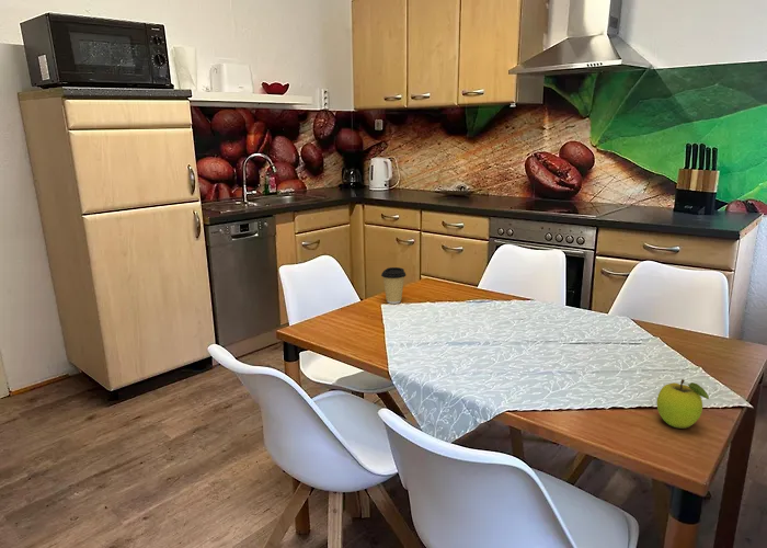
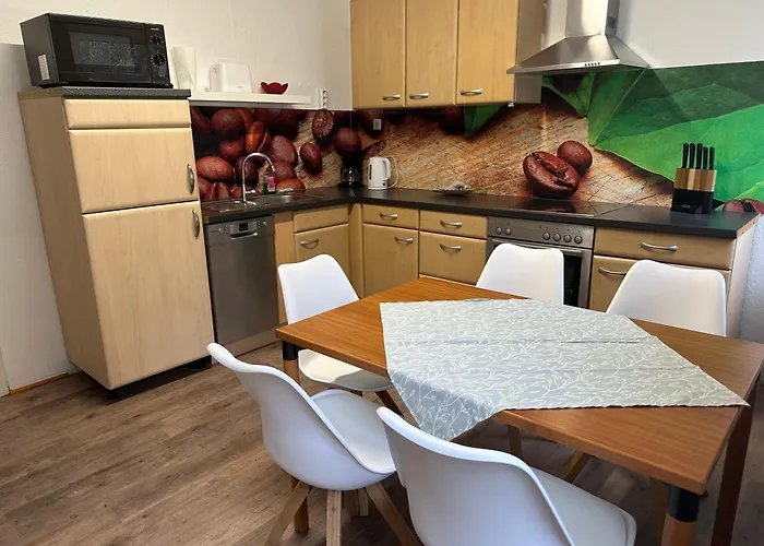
- coffee cup [380,266,407,305]
- fruit [655,378,710,430]
